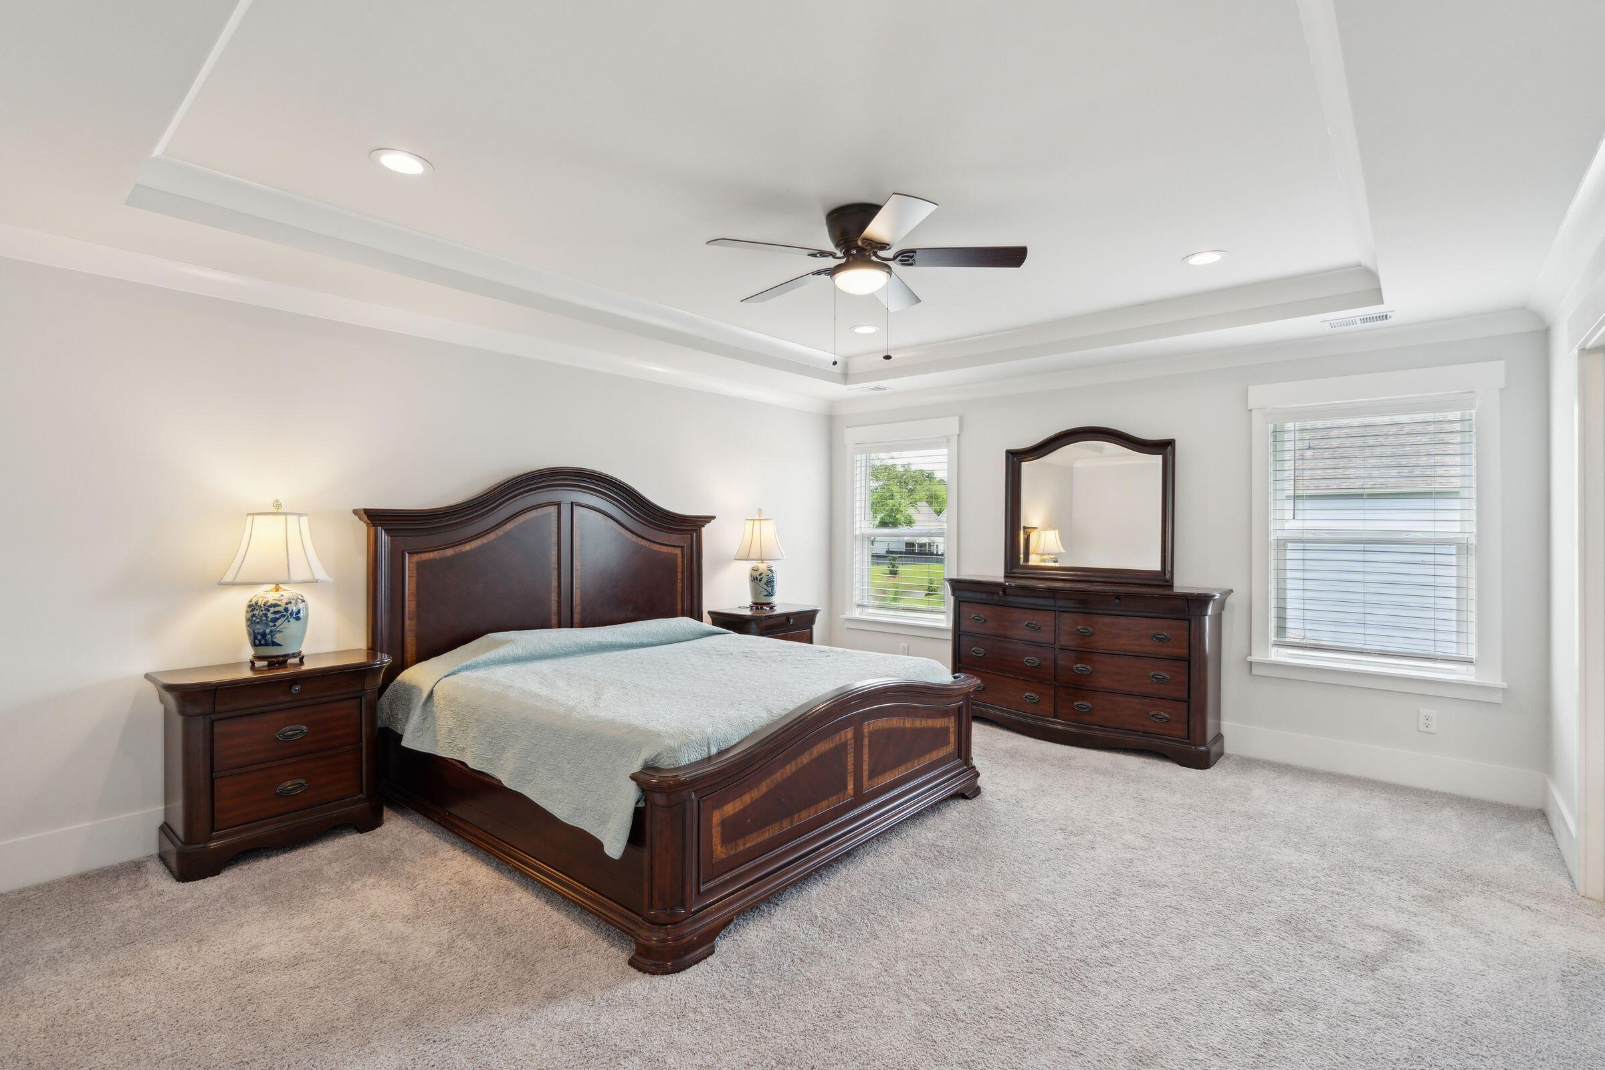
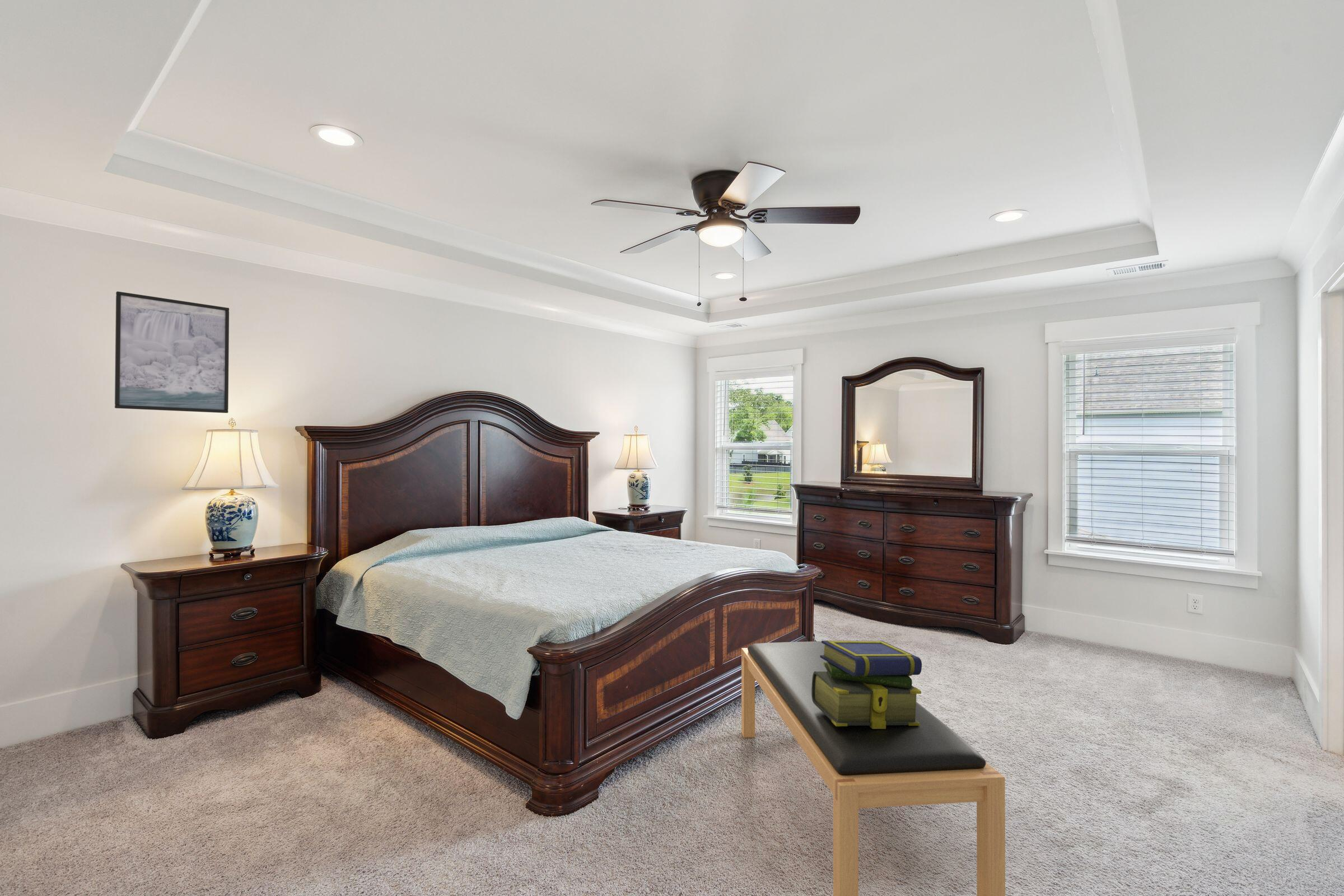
+ stack of books [811,640,922,729]
+ bench [741,641,1006,896]
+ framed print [114,291,230,413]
